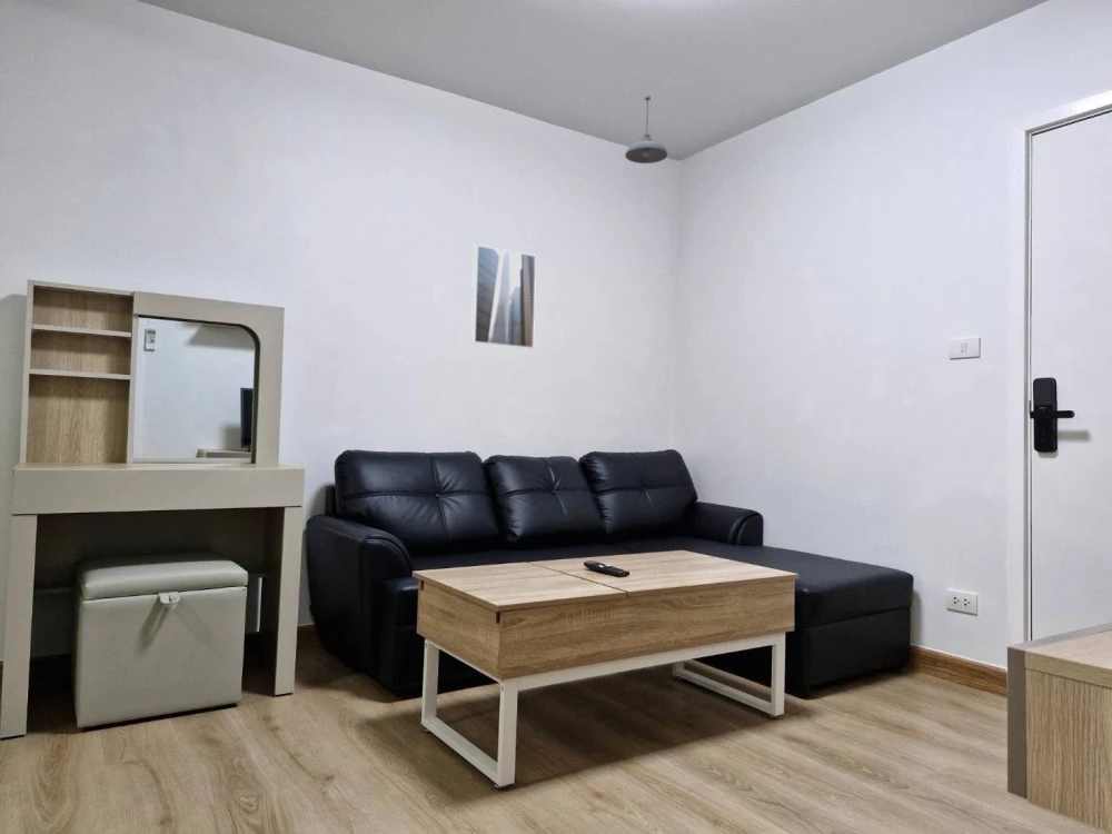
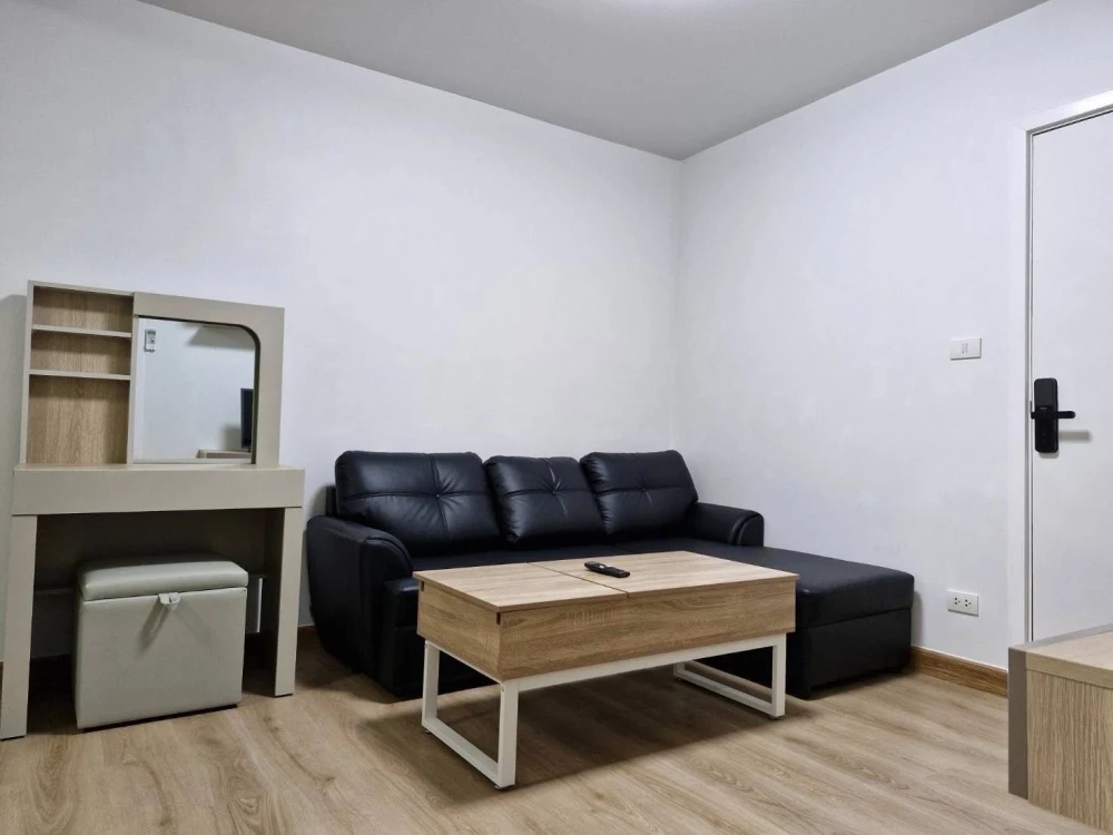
- pendant light [624,95,668,165]
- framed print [470,244,537,350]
